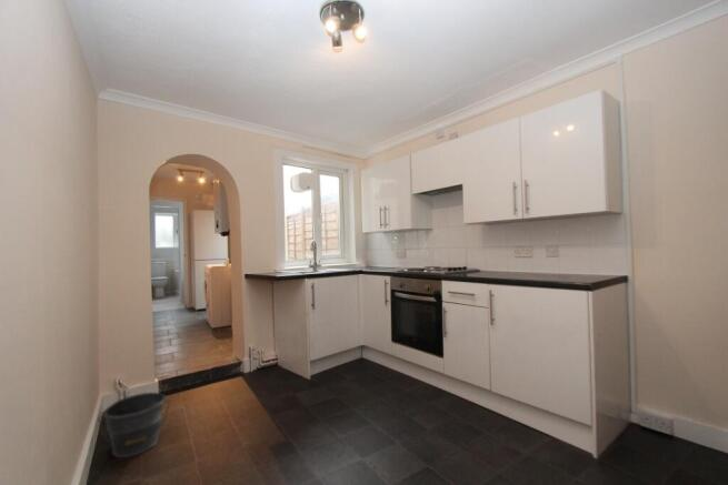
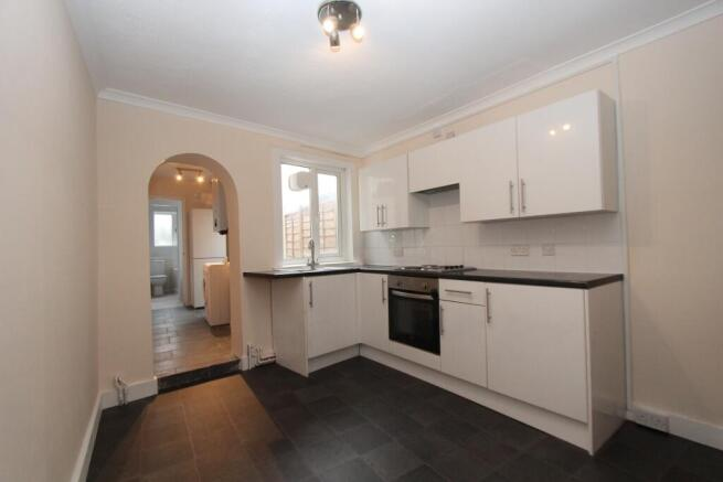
- bucket [97,392,172,458]
